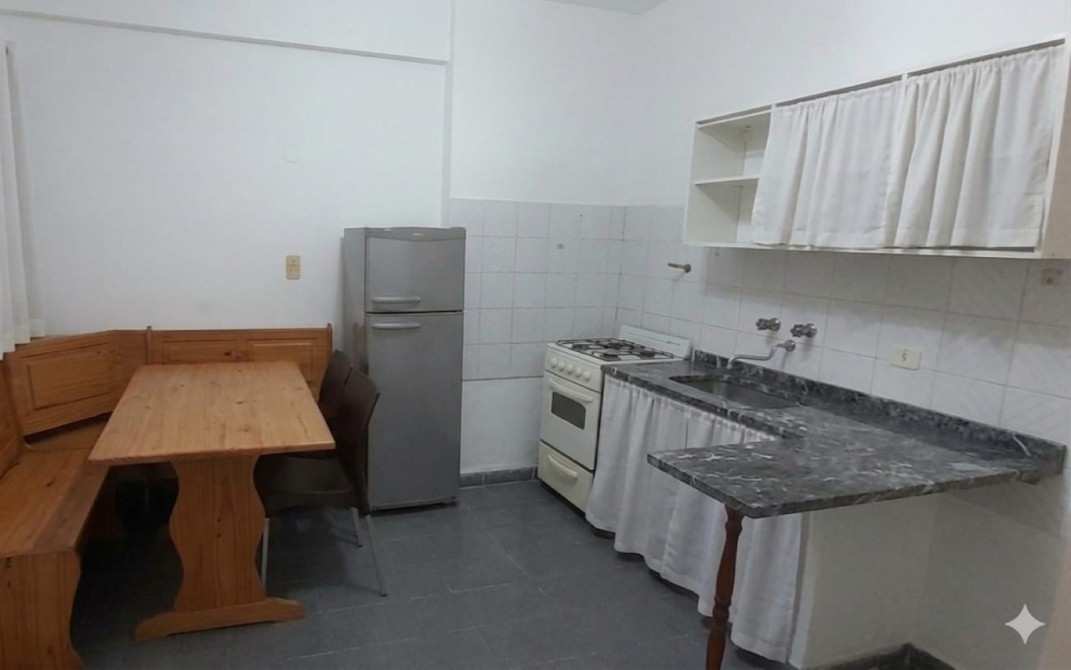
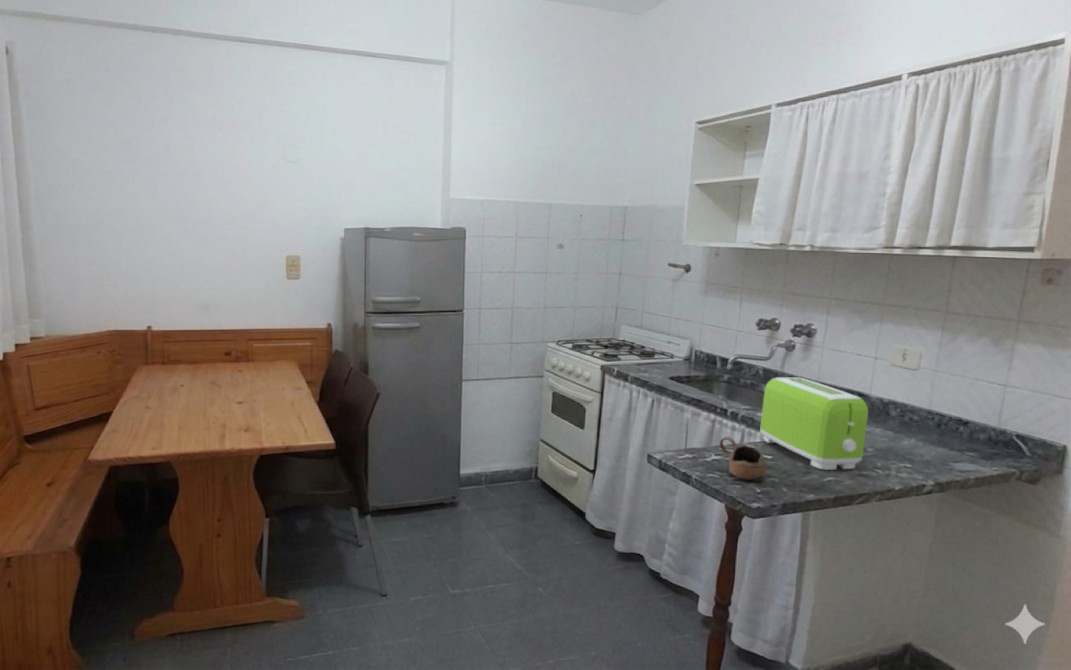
+ toaster [759,377,869,471]
+ cup [719,436,767,480]
